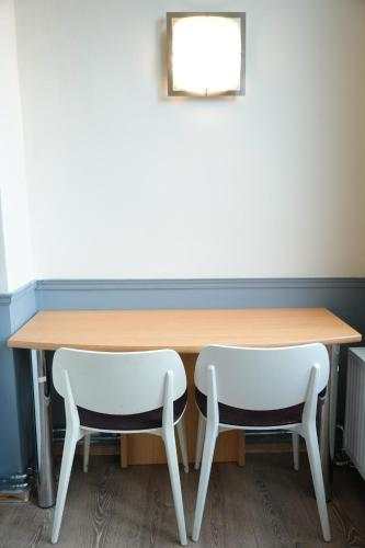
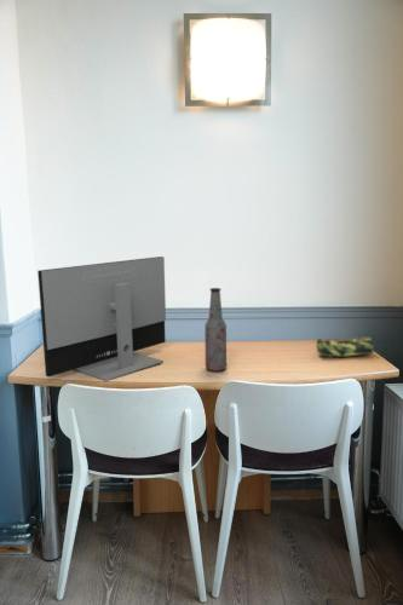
+ monitor [36,255,167,382]
+ bottle [205,287,228,373]
+ pencil case [316,335,375,358]
